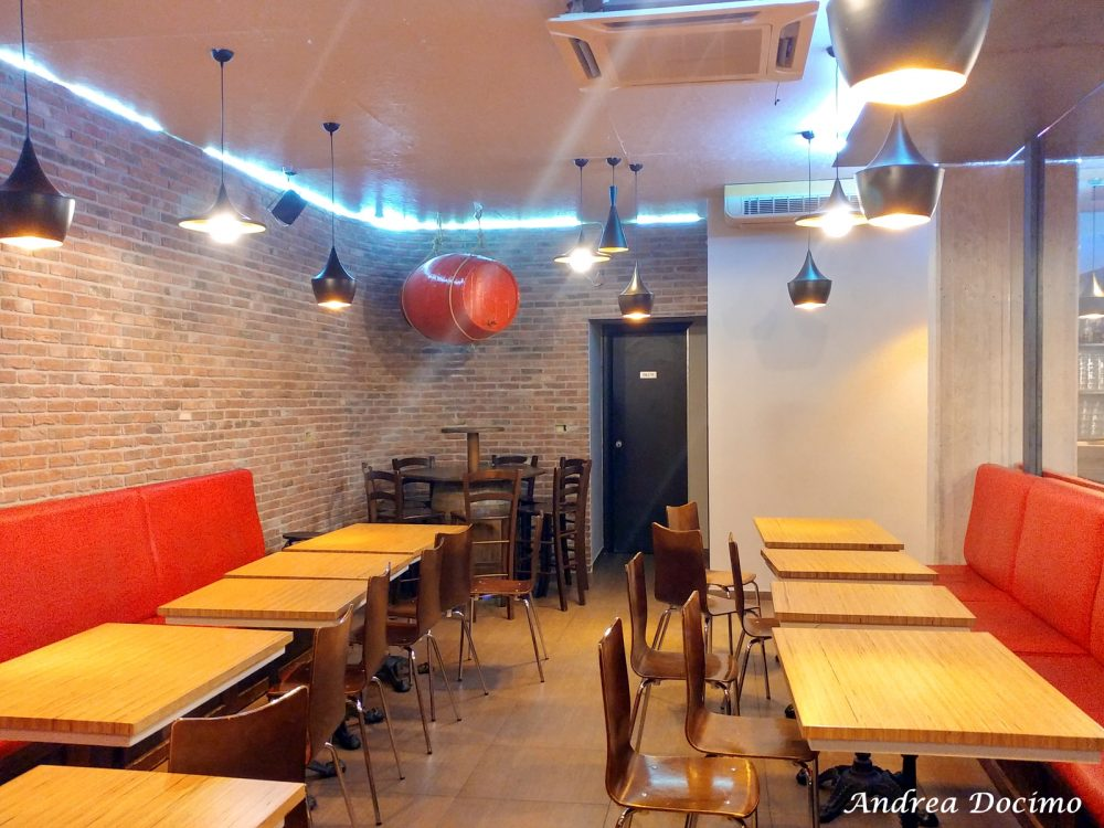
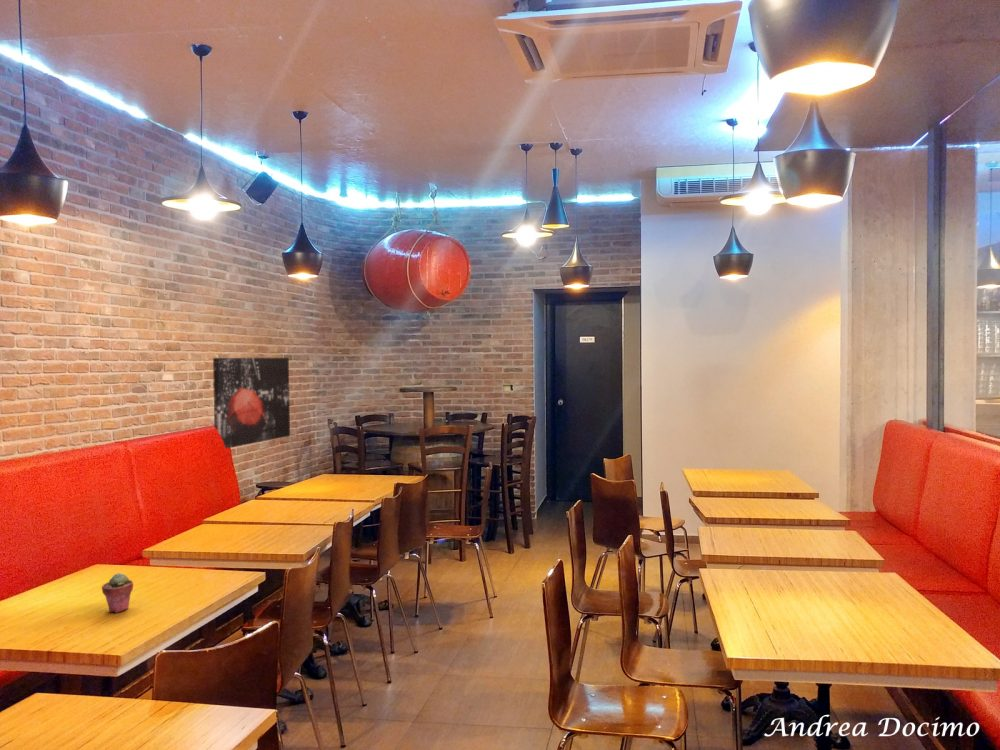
+ wall art [212,357,291,449]
+ potted succulent [101,572,134,614]
